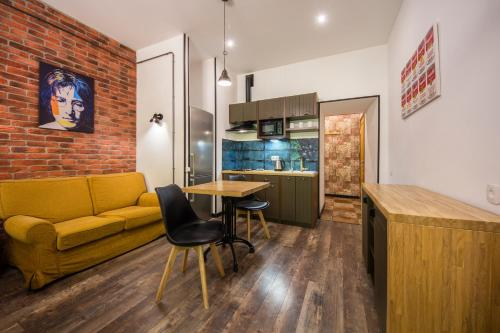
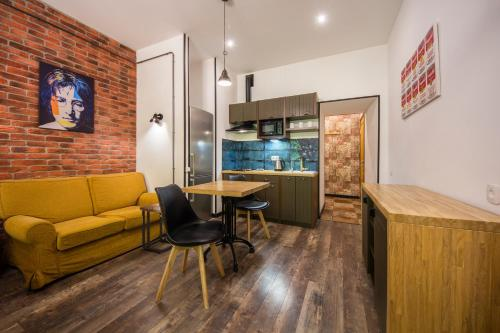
+ side table [139,202,174,254]
